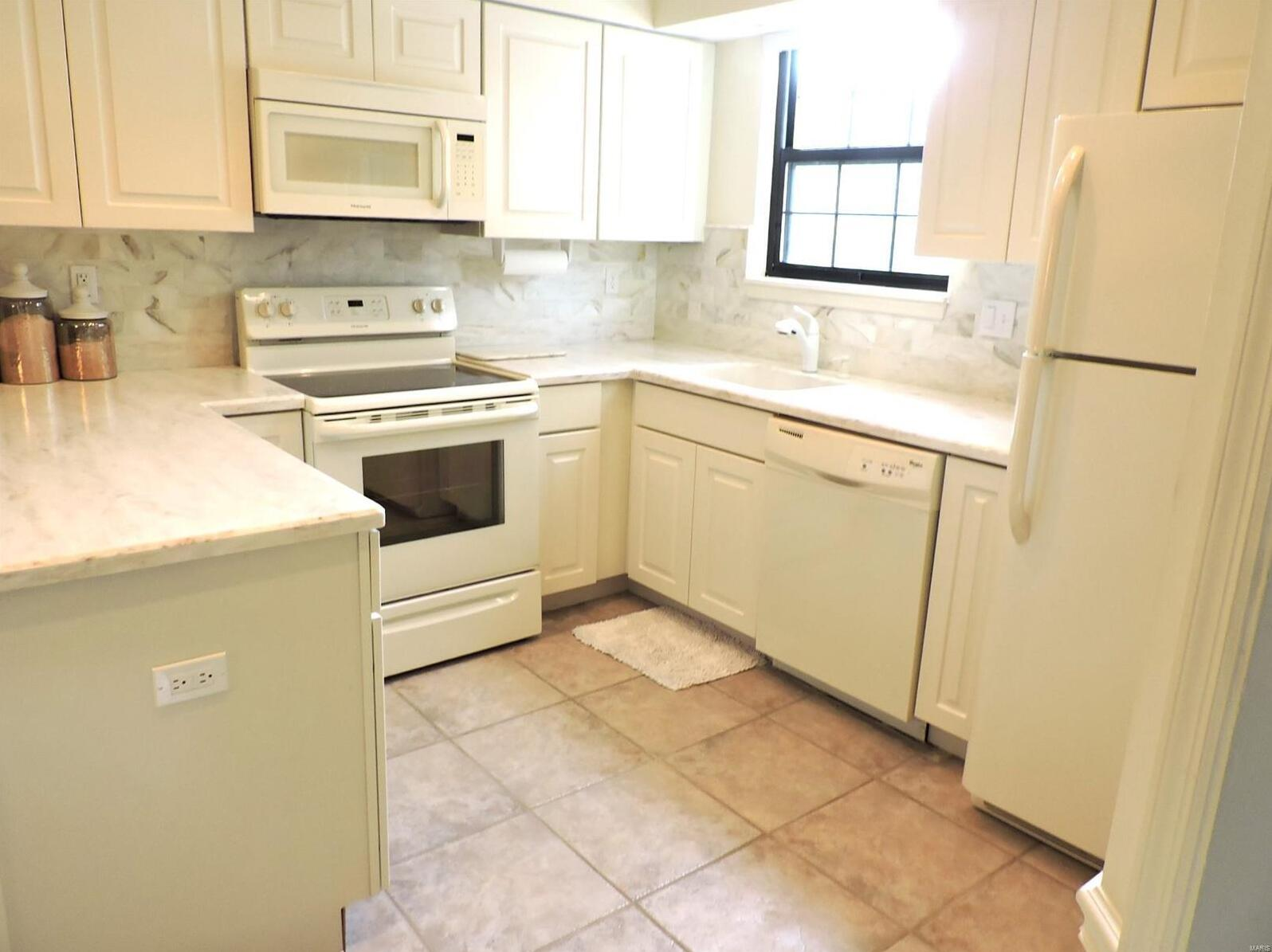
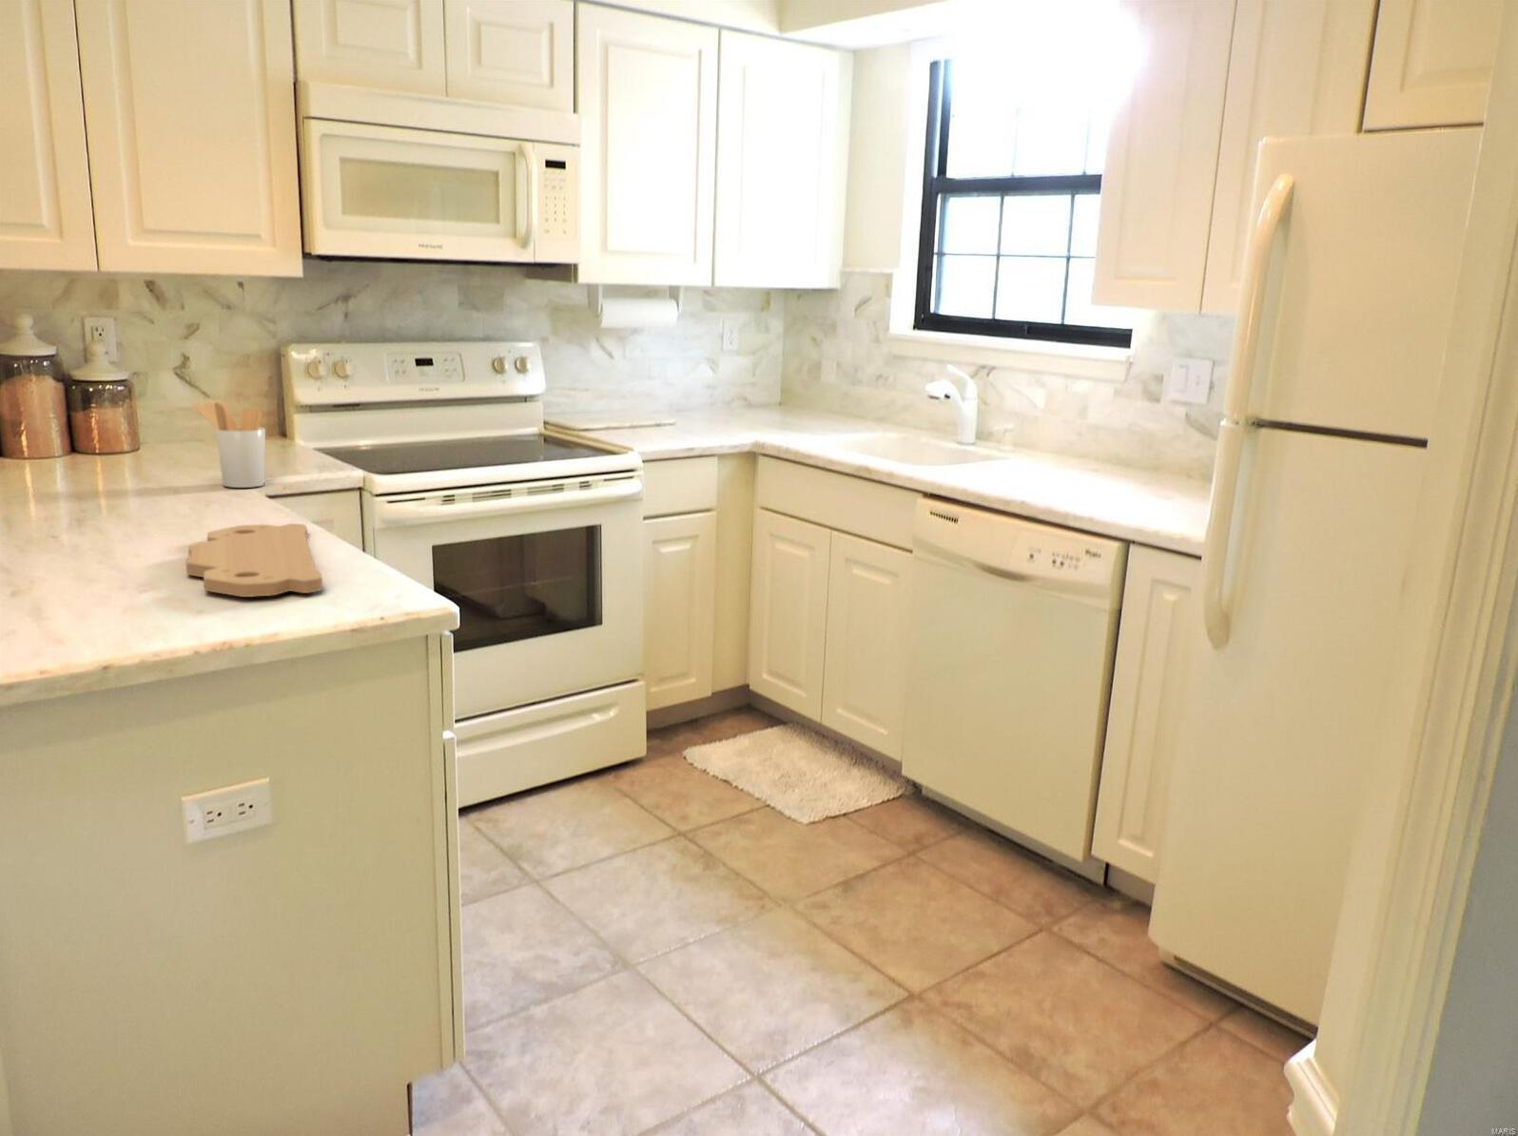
+ utensil holder [192,400,266,488]
+ cutting board [185,523,323,598]
